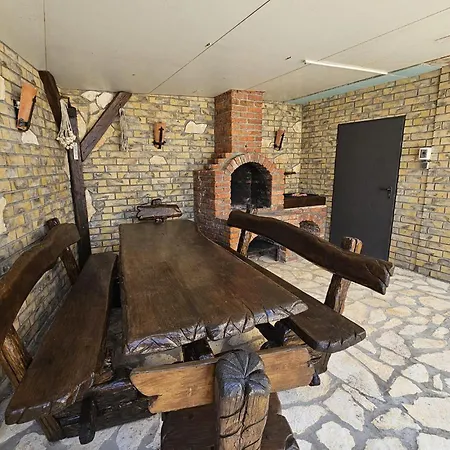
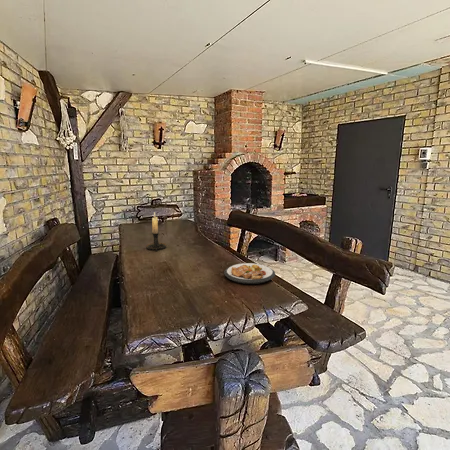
+ candle holder [145,211,167,252]
+ plate [223,262,276,285]
